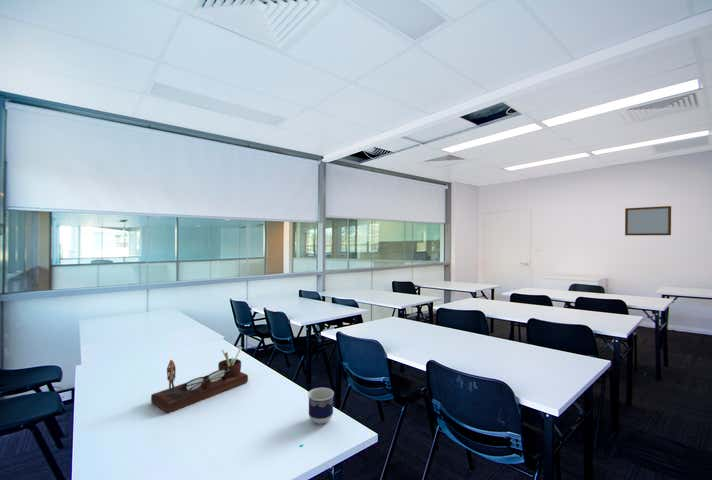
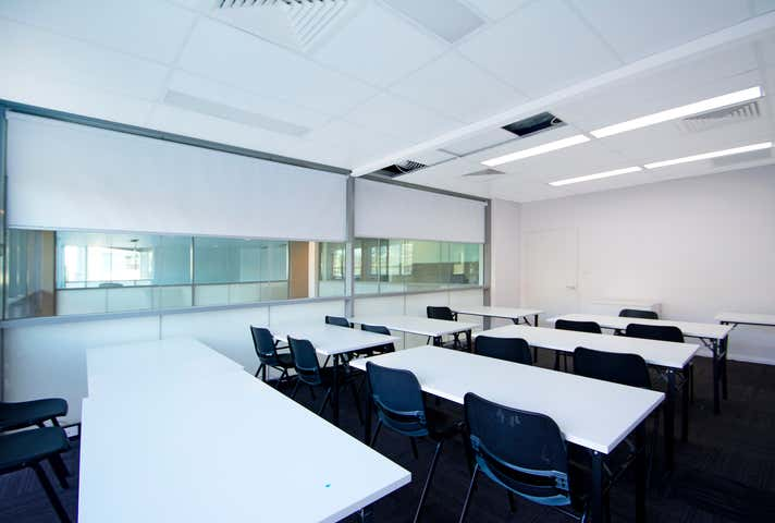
- writing board [624,205,672,236]
- desk organizer [150,346,249,415]
- cup [307,387,335,425]
